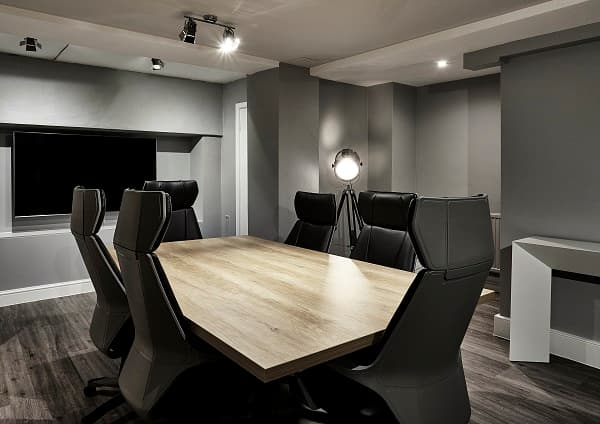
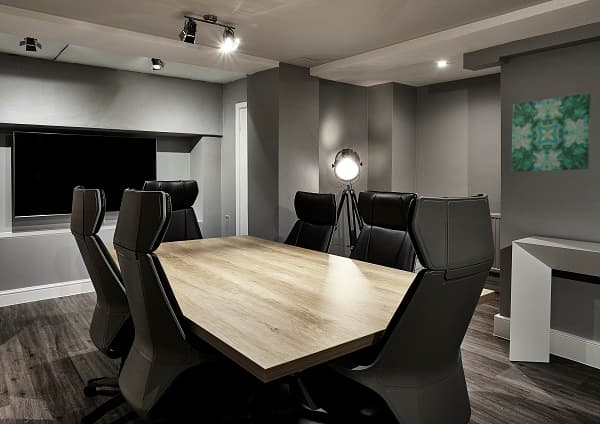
+ wall art [511,92,592,173]
